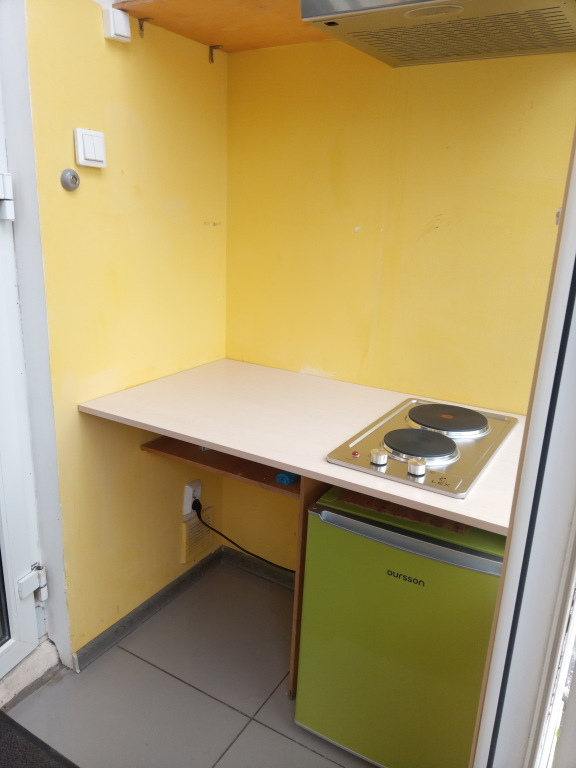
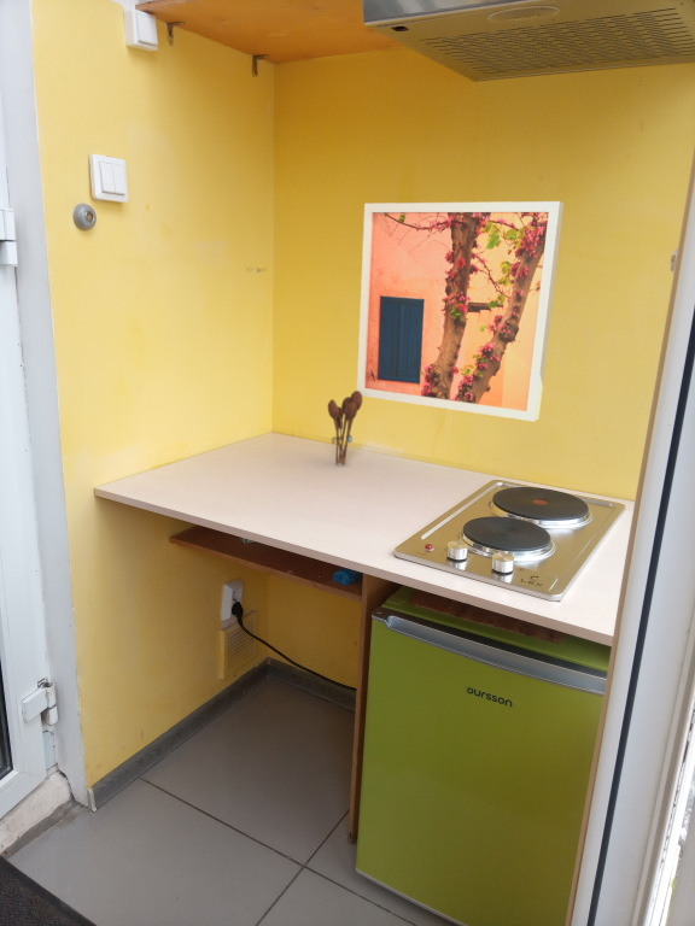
+ utensil holder [327,389,363,465]
+ wall art [356,200,565,423]
